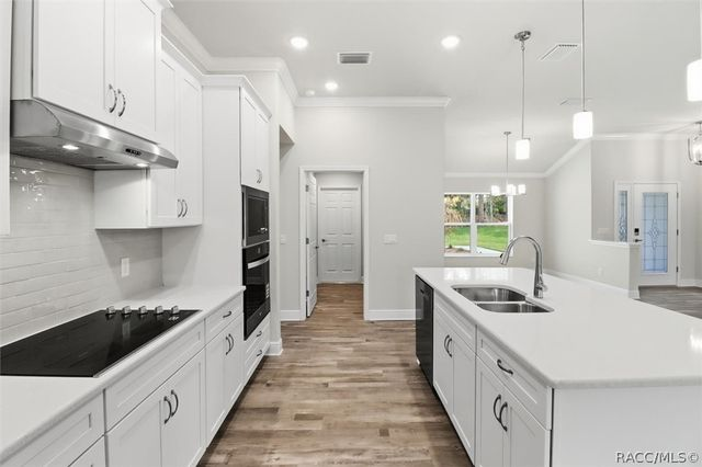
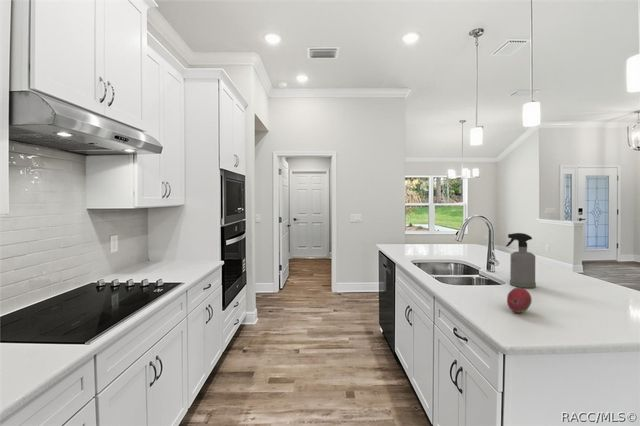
+ spray bottle [505,232,537,289]
+ fruit [506,287,533,314]
